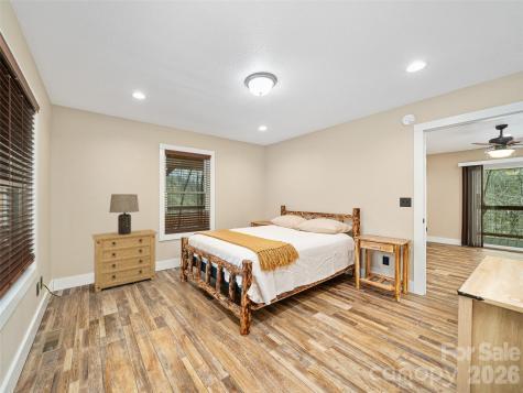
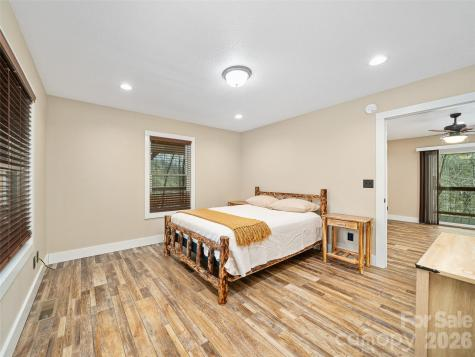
- lamp [108,193,140,234]
- dresser [91,228,159,294]
